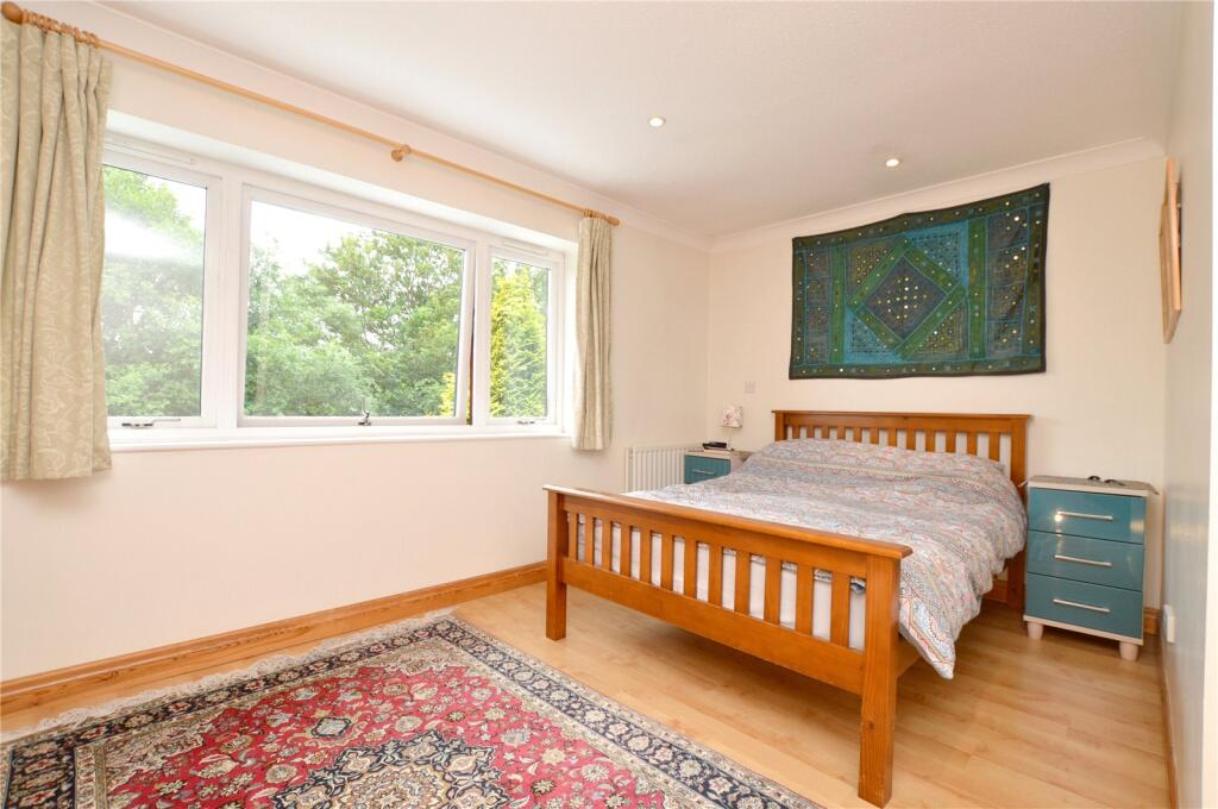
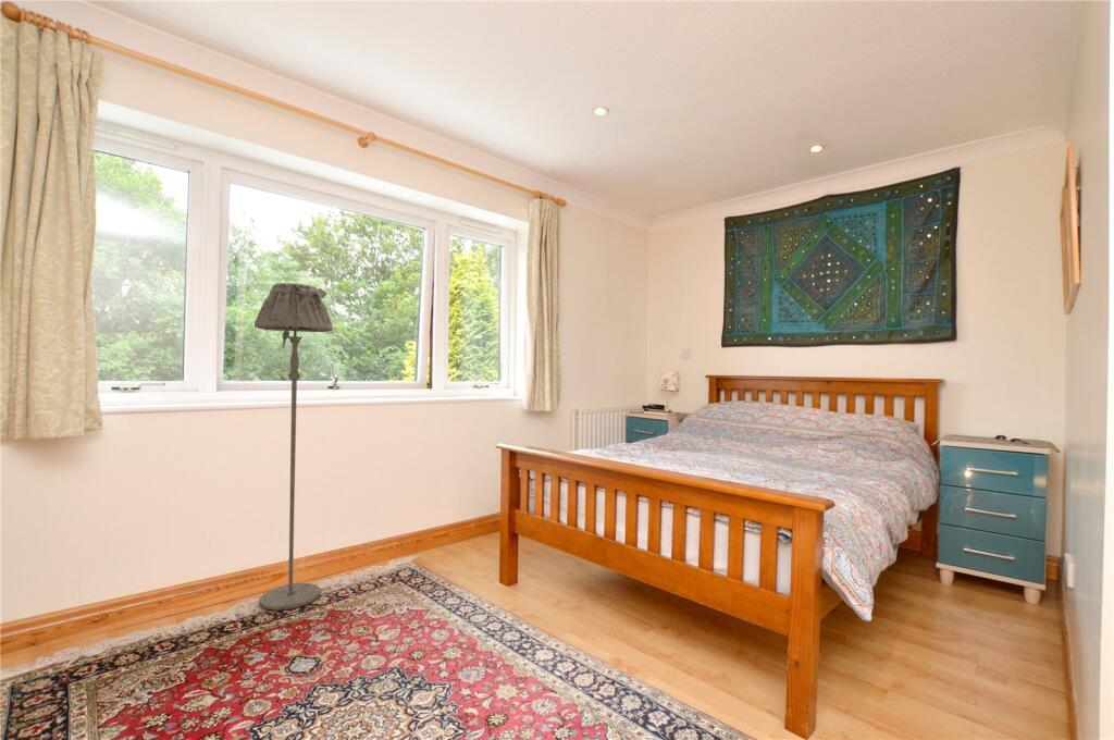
+ floor lamp [253,282,334,612]
